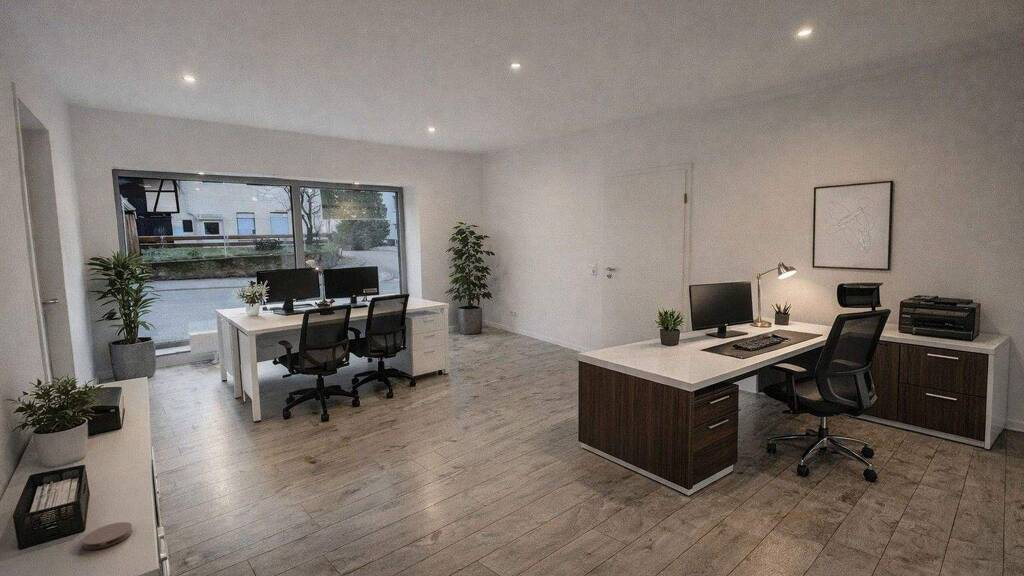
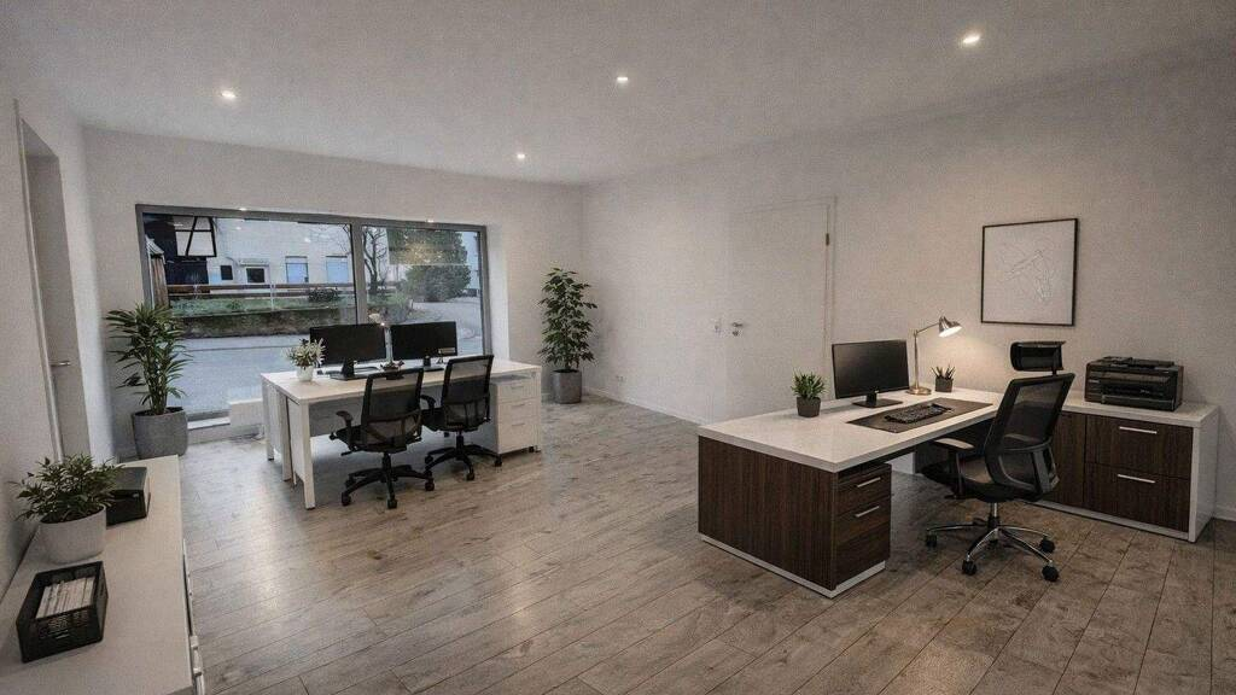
- coaster [82,521,133,550]
